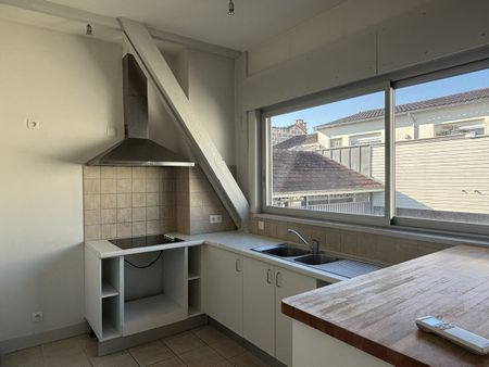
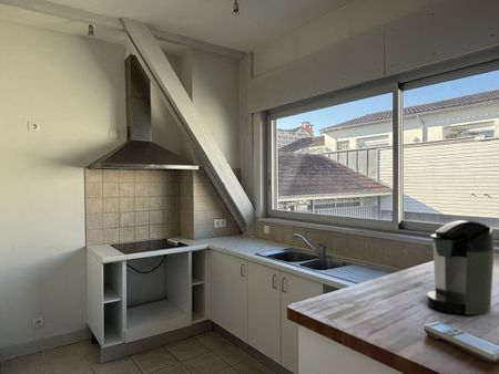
+ coffee maker [426,219,496,315]
